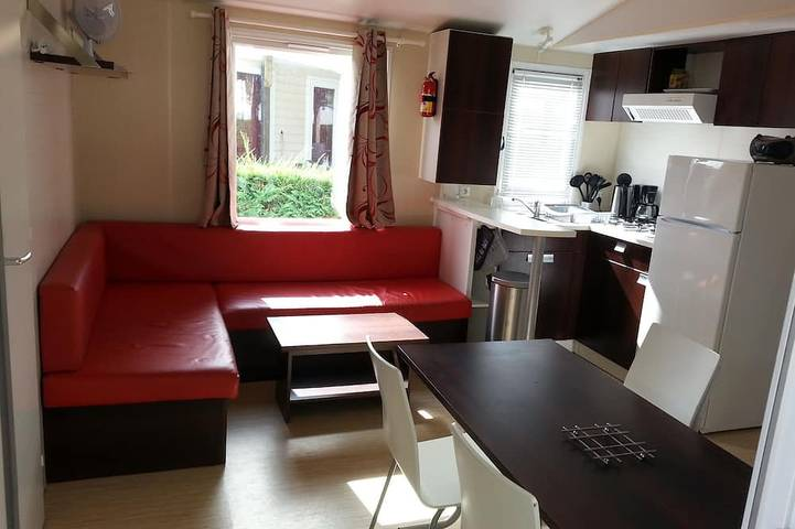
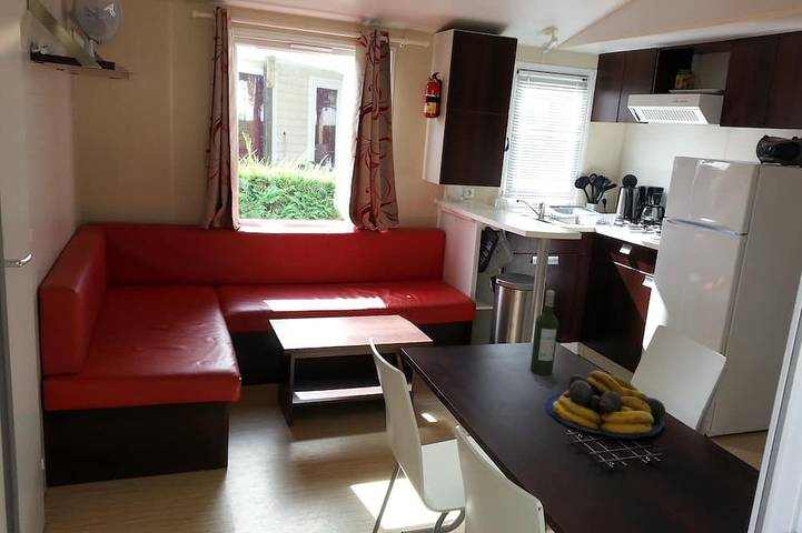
+ fruit bowl [544,370,666,439]
+ wine bottle [529,289,560,376]
